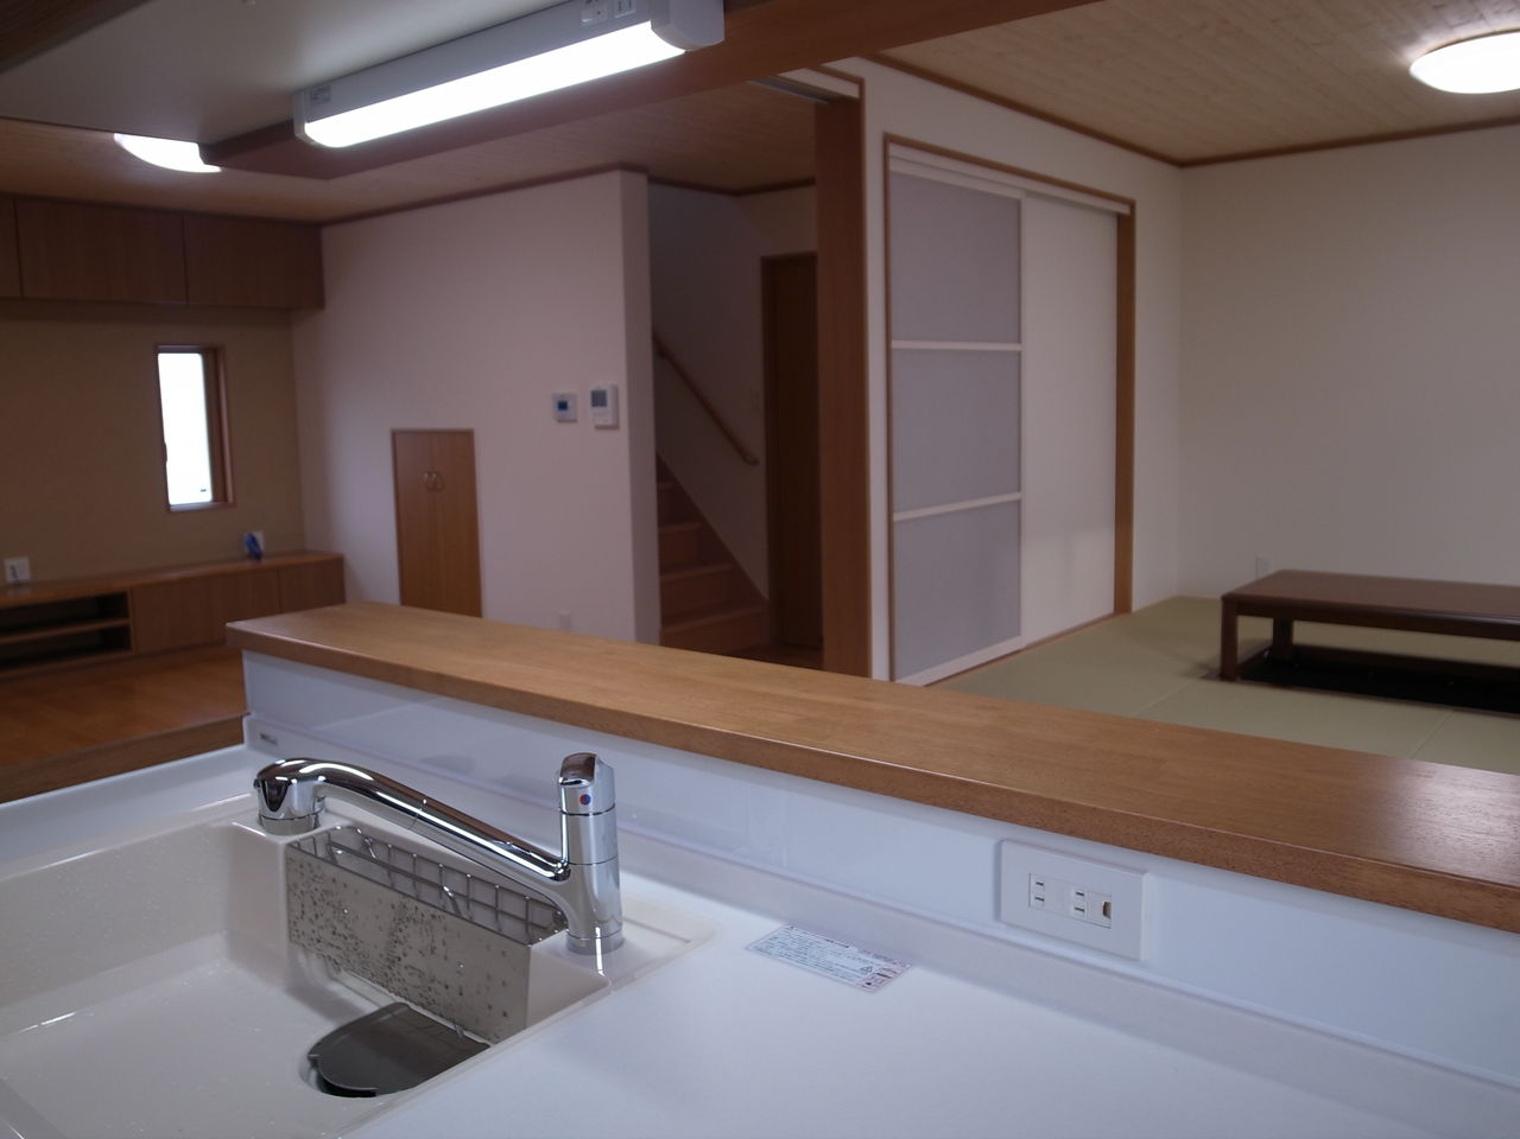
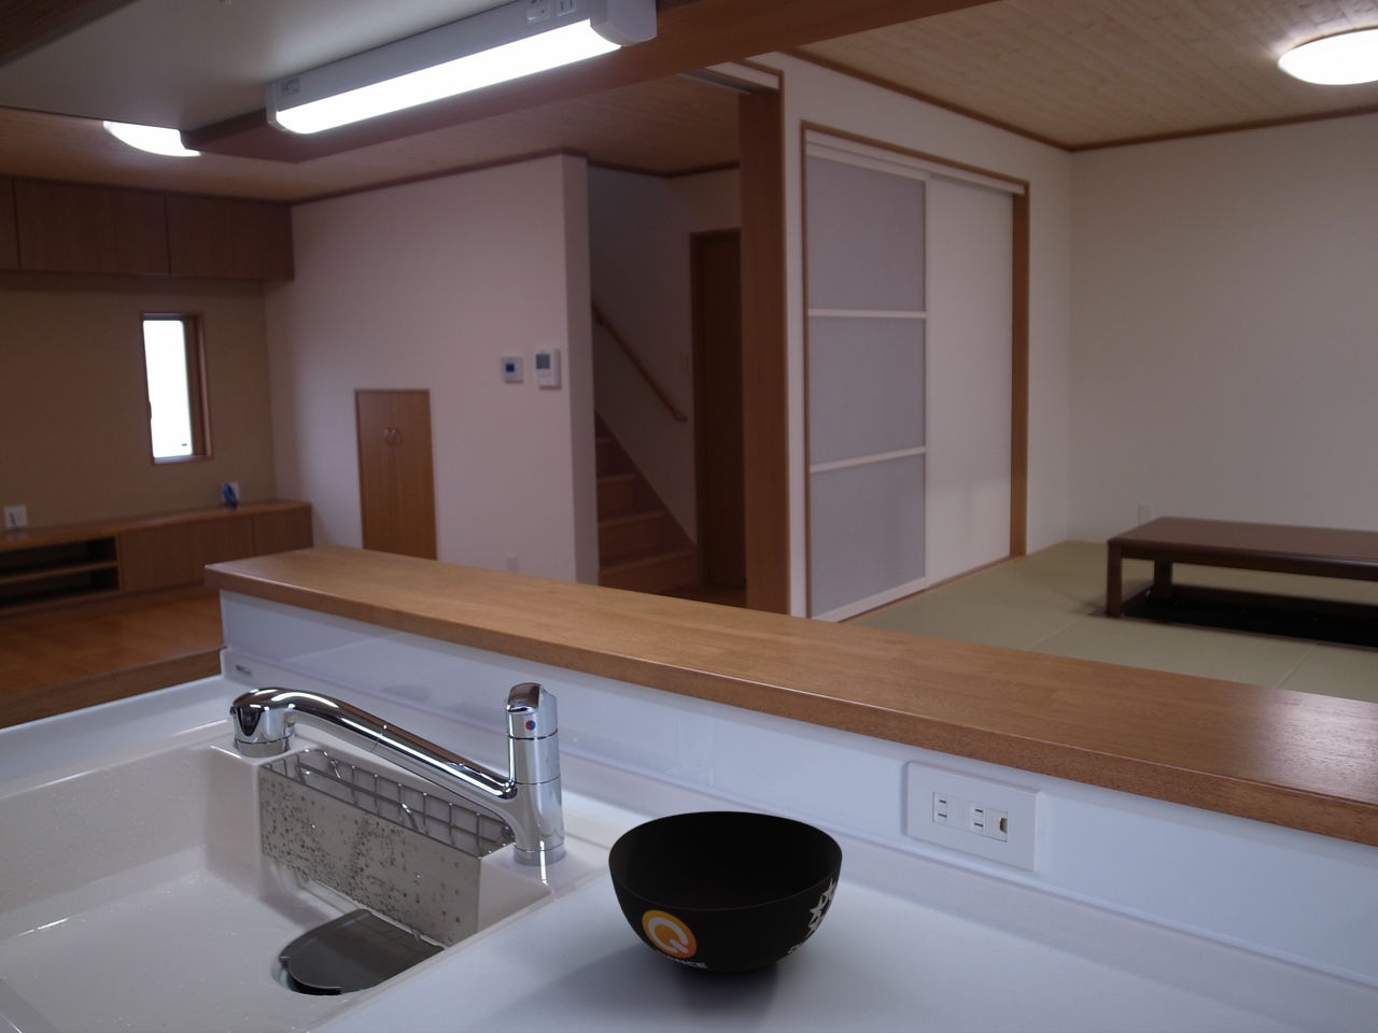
+ bowl [608,811,843,972]
